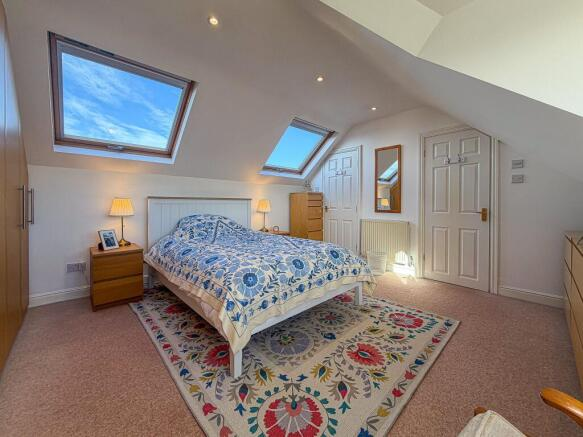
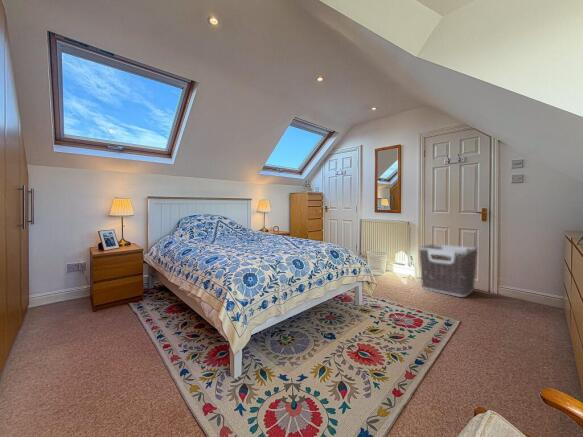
+ clothes hamper [418,243,479,298]
